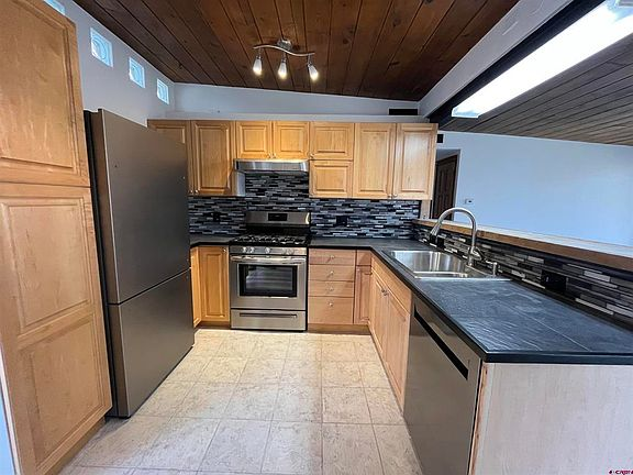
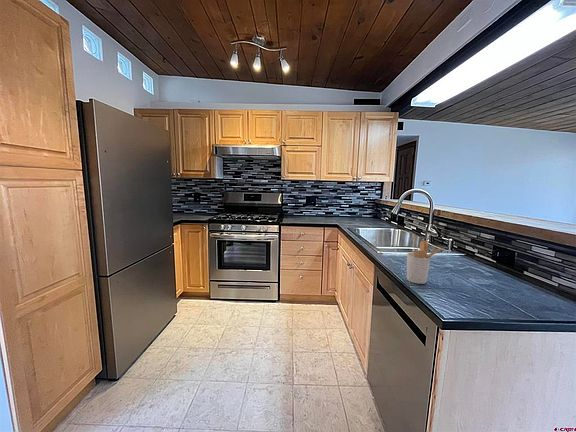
+ utensil holder [406,240,446,285]
